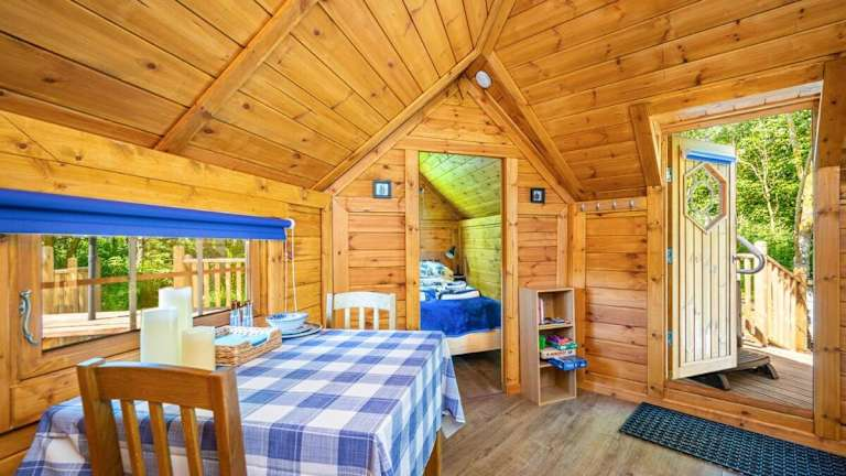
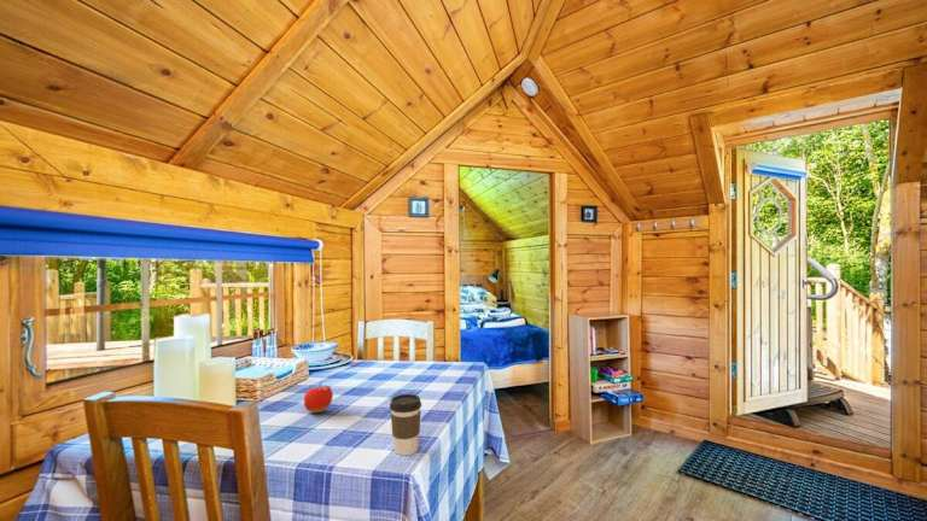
+ fruit [303,381,334,414]
+ coffee cup [389,393,422,457]
